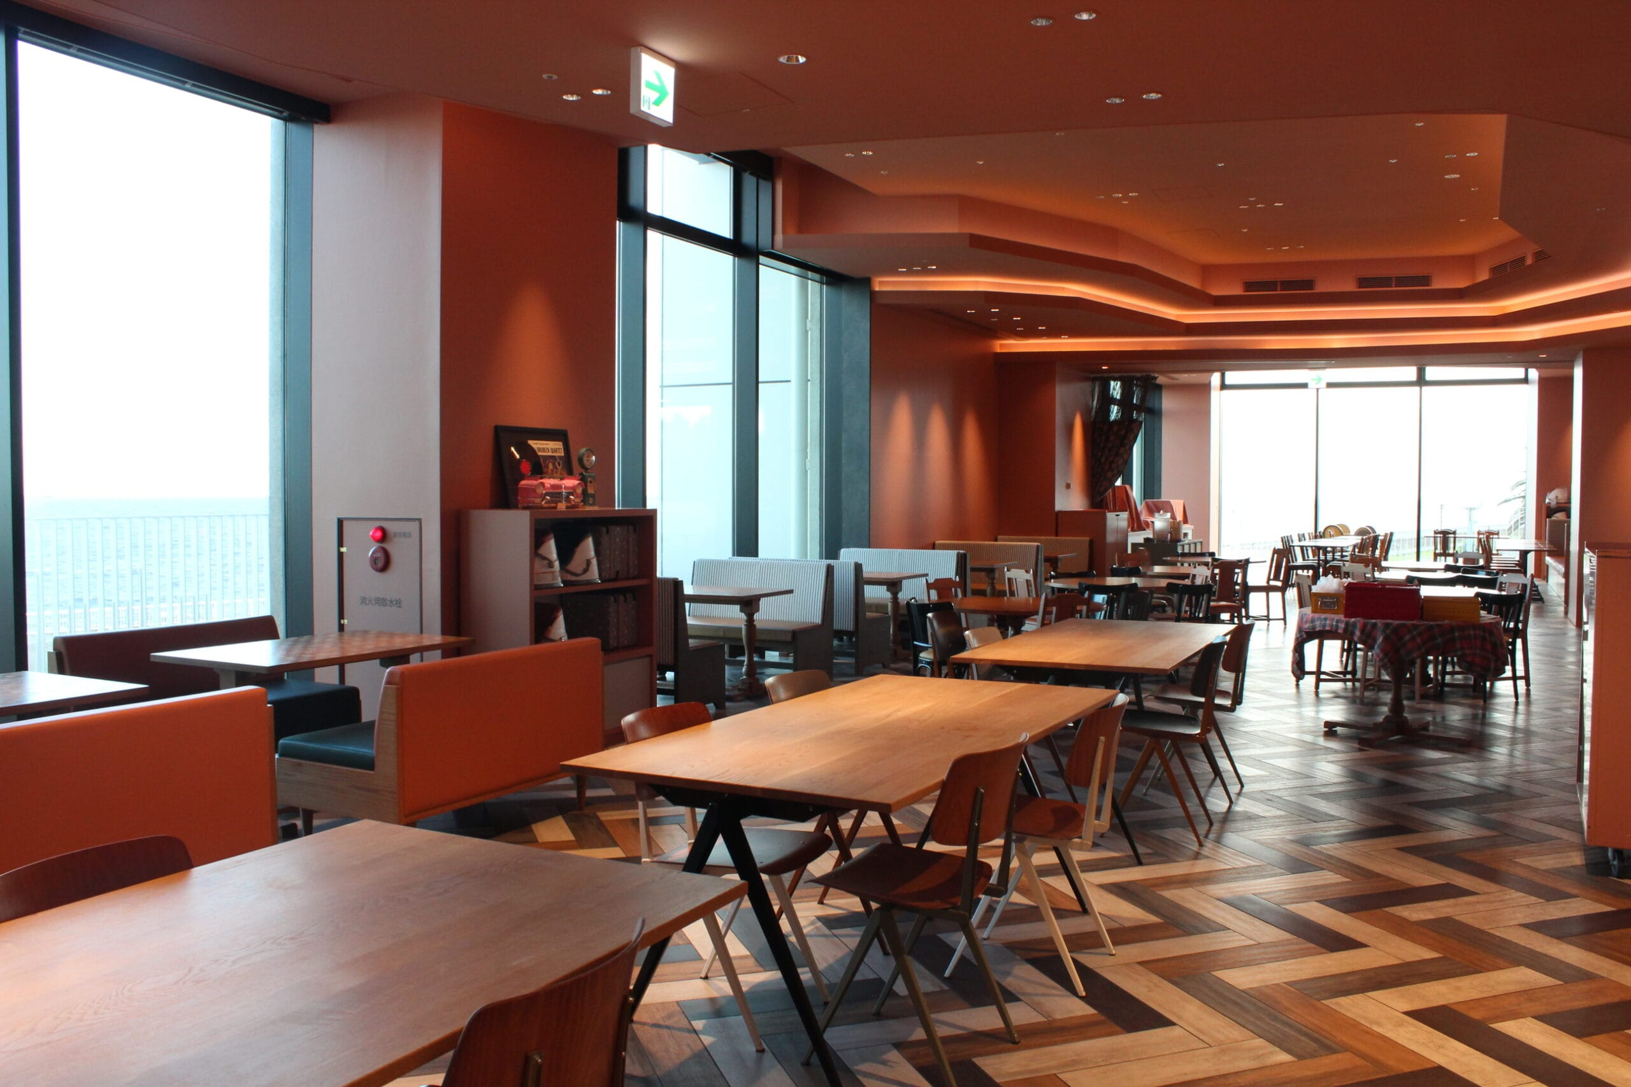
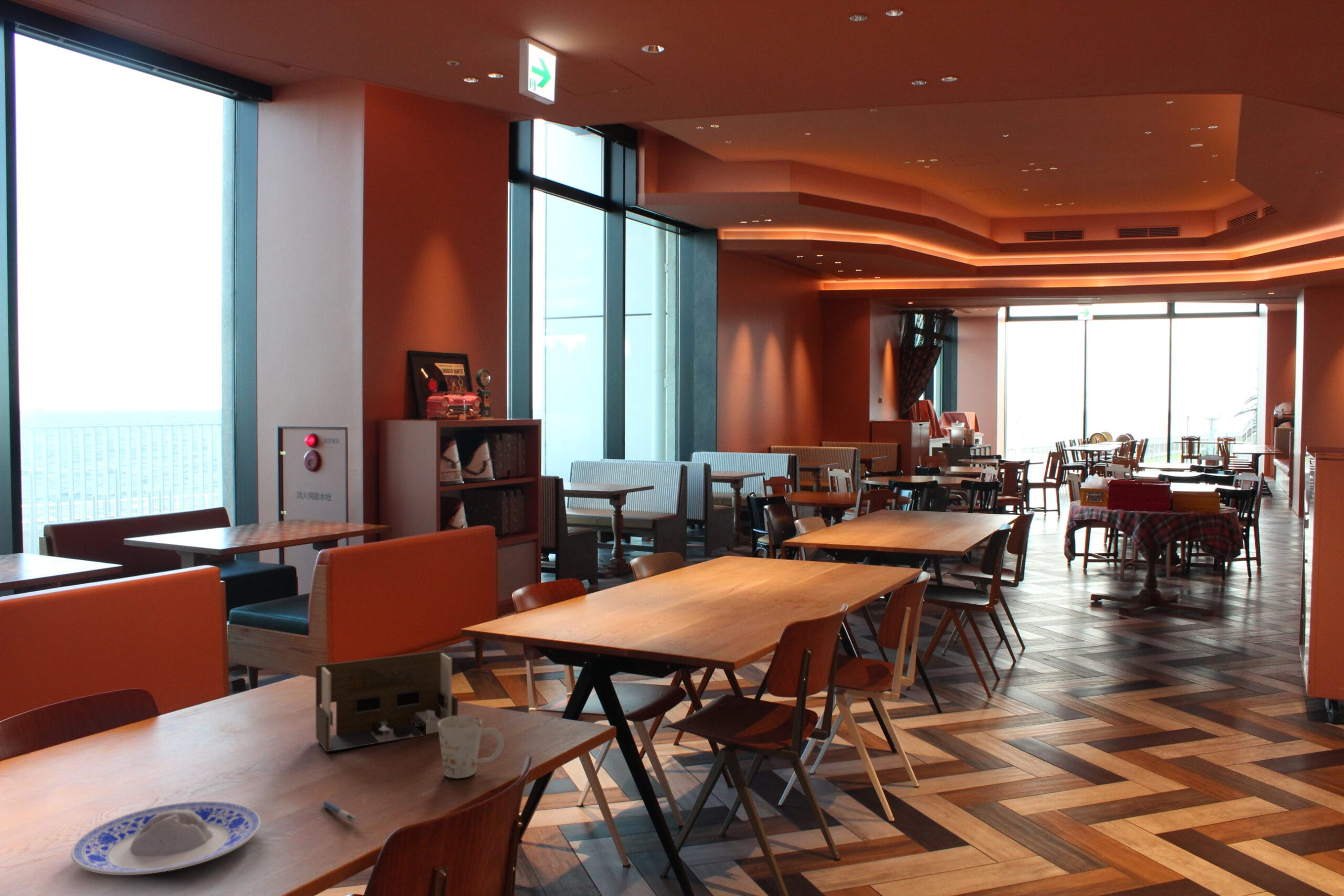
+ mug [438,715,505,779]
+ plate [70,801,261,876]
+ pen [323,801,356,823]
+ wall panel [315,650,458,752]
